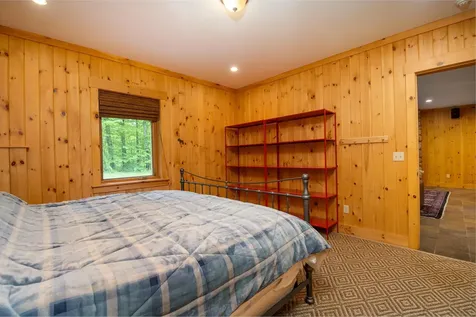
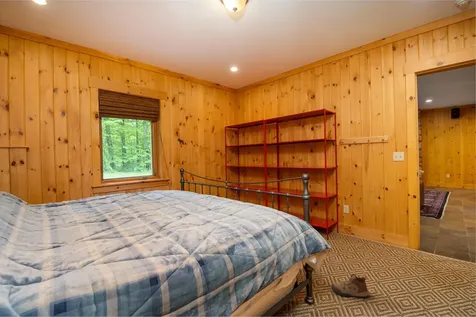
+ shoe [330,273,370,298]
